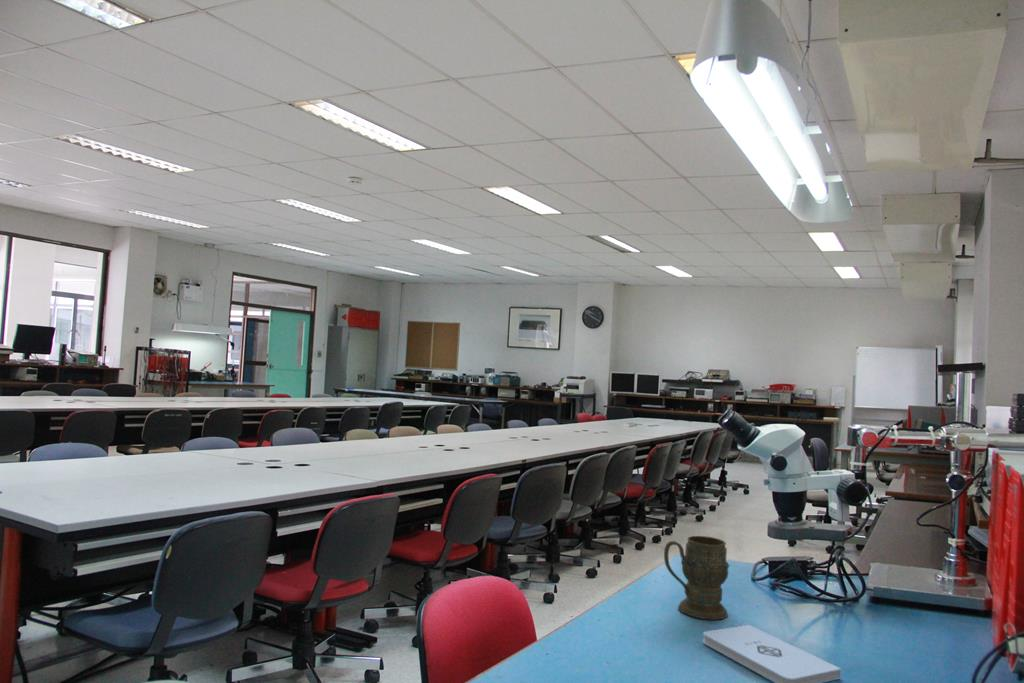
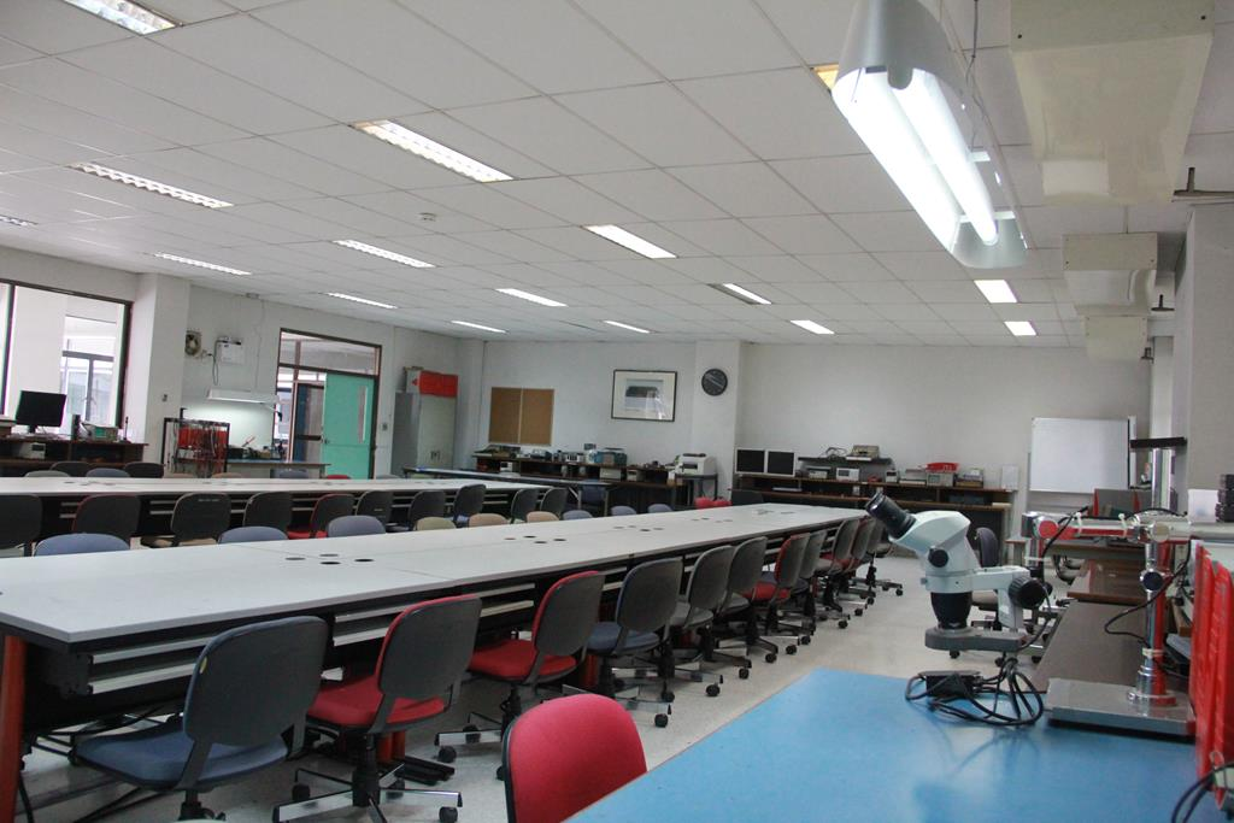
- notepad [702,624,842,683]
- mug [663,535,730,621]
